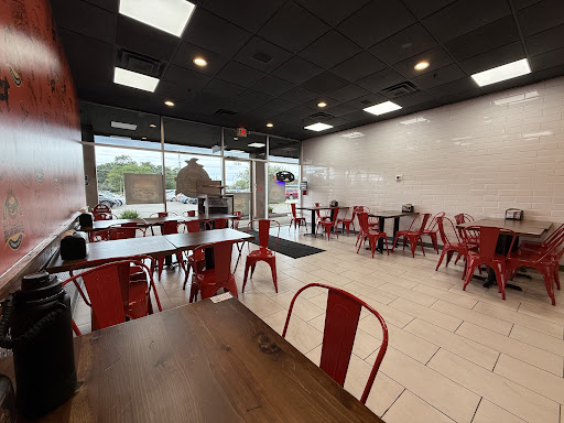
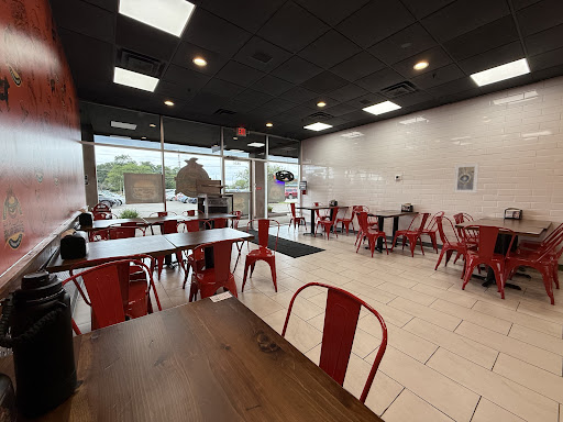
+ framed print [452,162,481,195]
